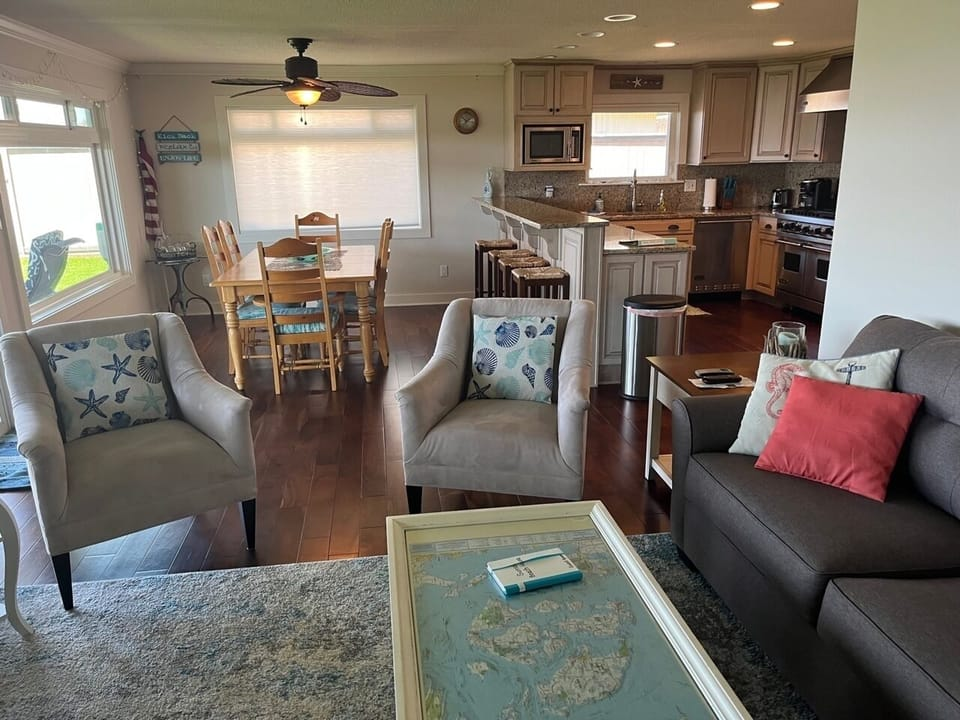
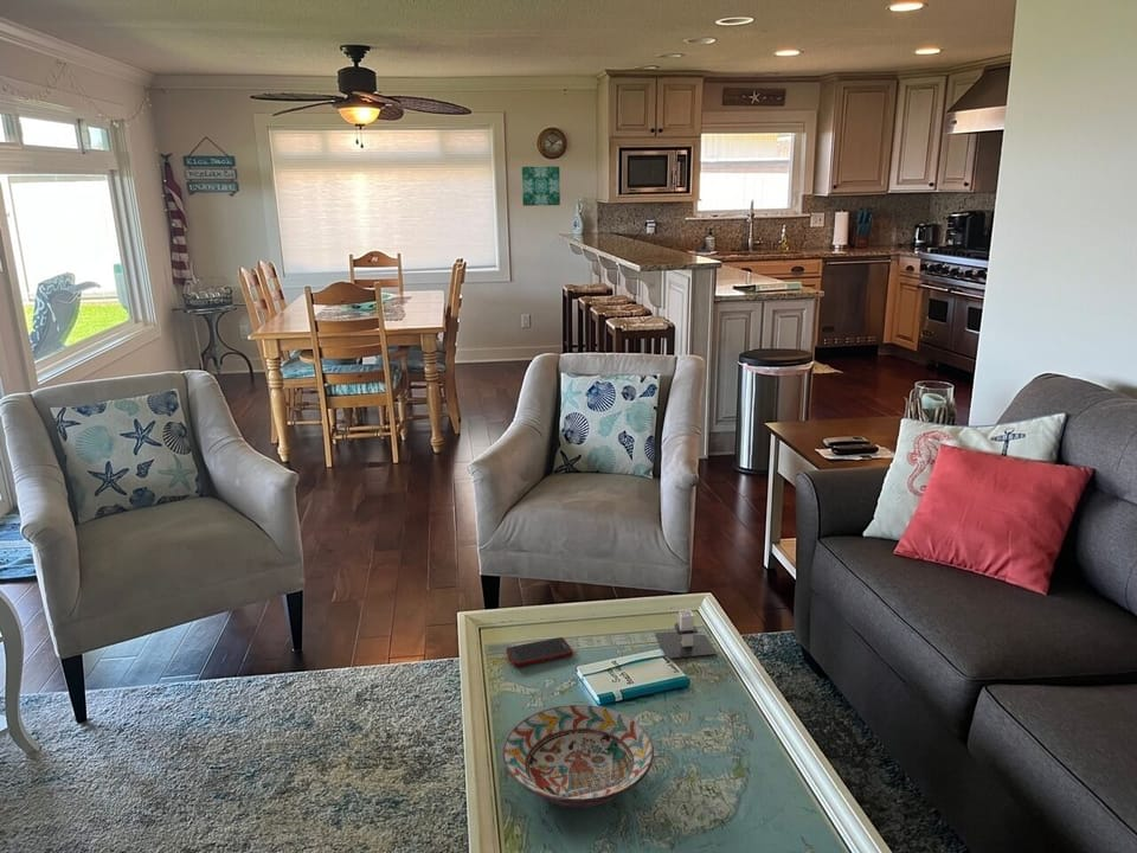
+ cell phone [505,636,574,667]
+ wall art [521,166,561,207]
+ architectural model [654,609,718,660]
+ decorative bowl [501,704,655,809]
